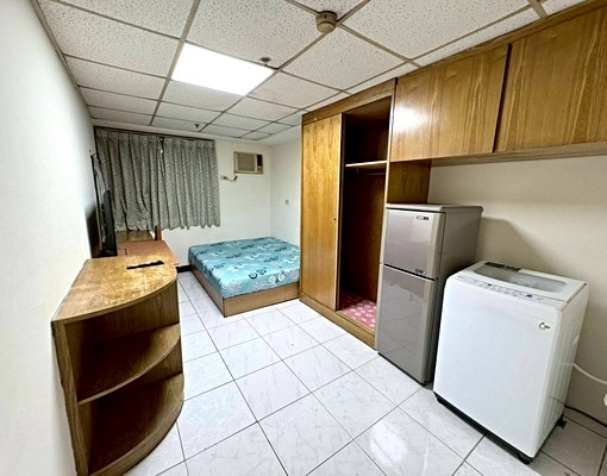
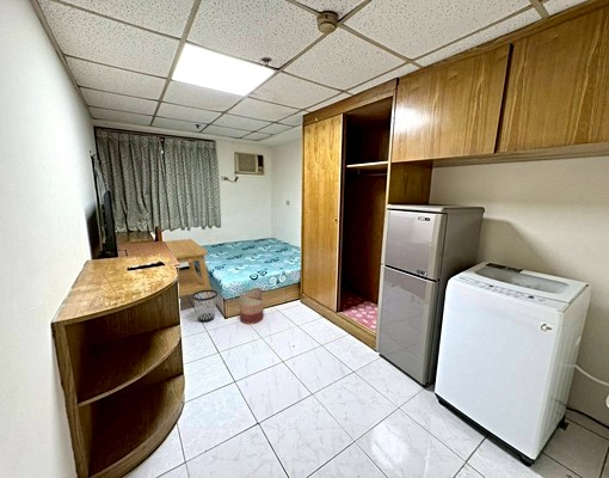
+ wastebasket [191,289,219,324]
+ side table [162,238,214,310]
+ basket [238,287,264,325]
